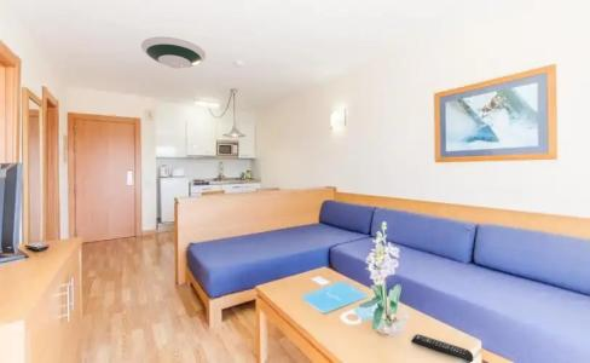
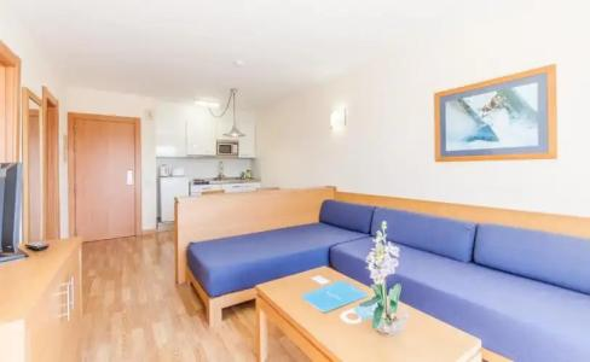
- remote control [410,333,474,363]
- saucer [140,36,207,70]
